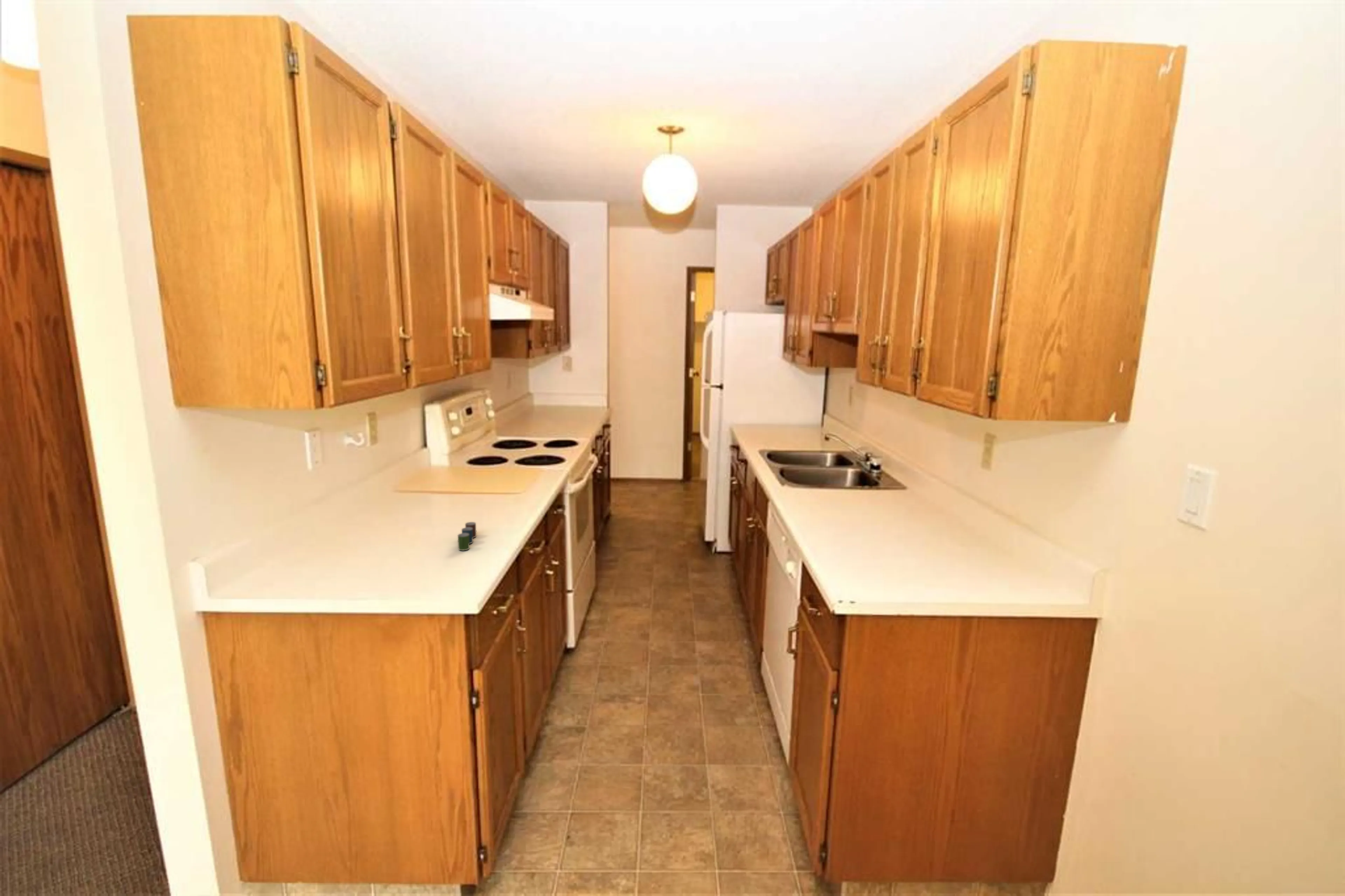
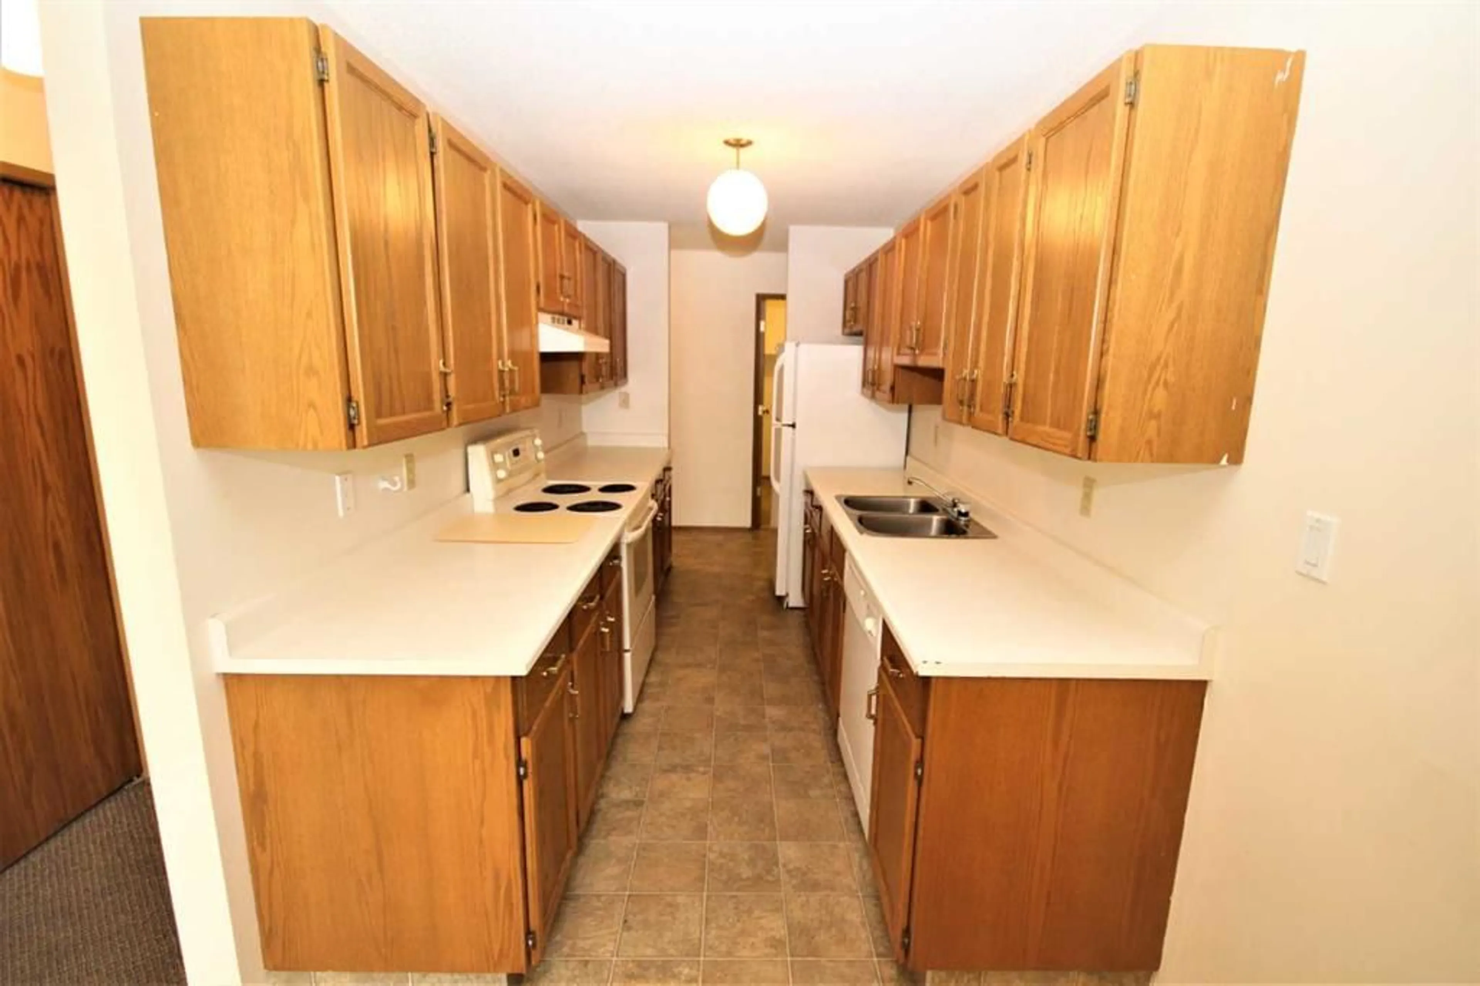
- cup [457,522,477,551]
